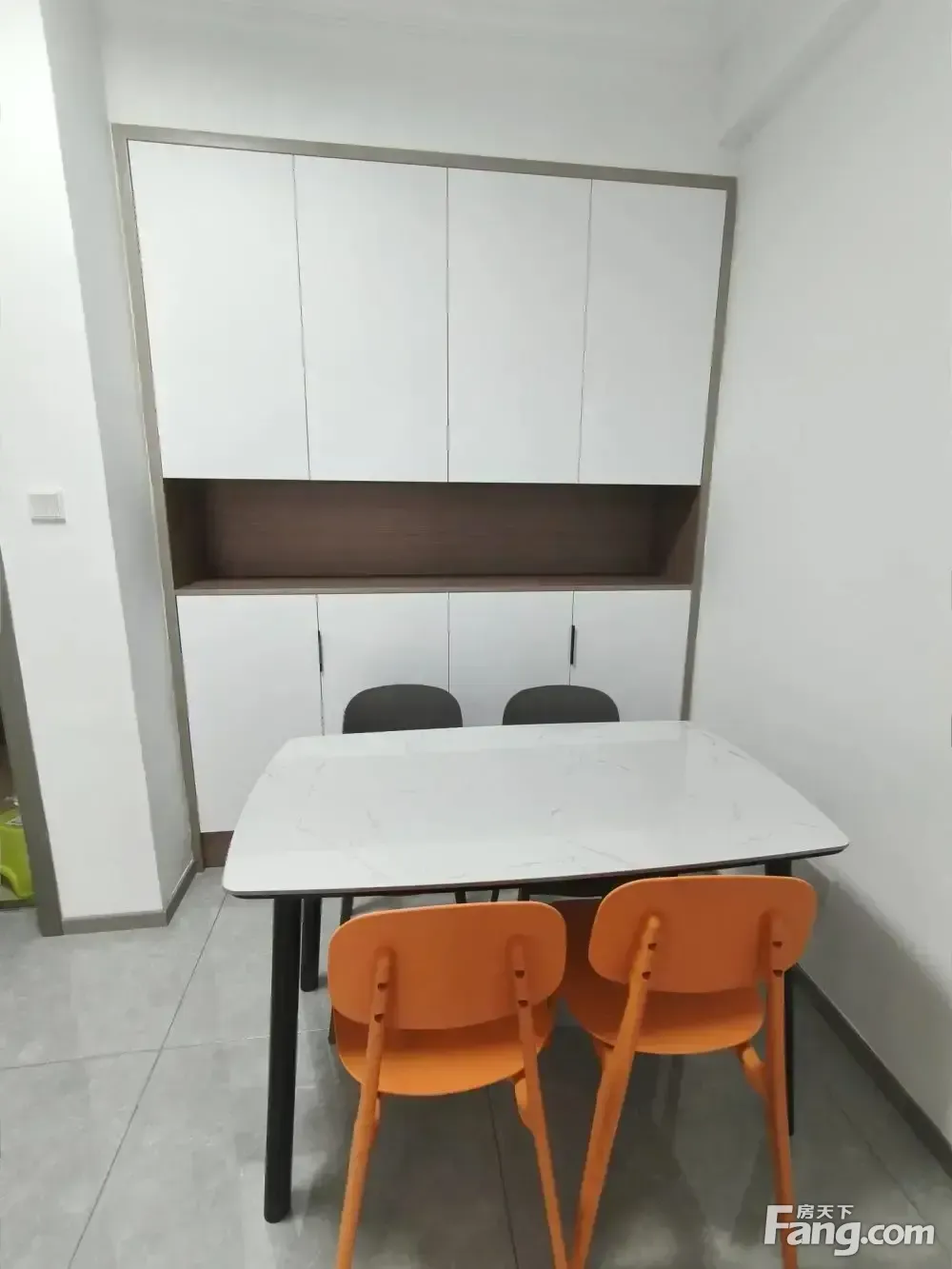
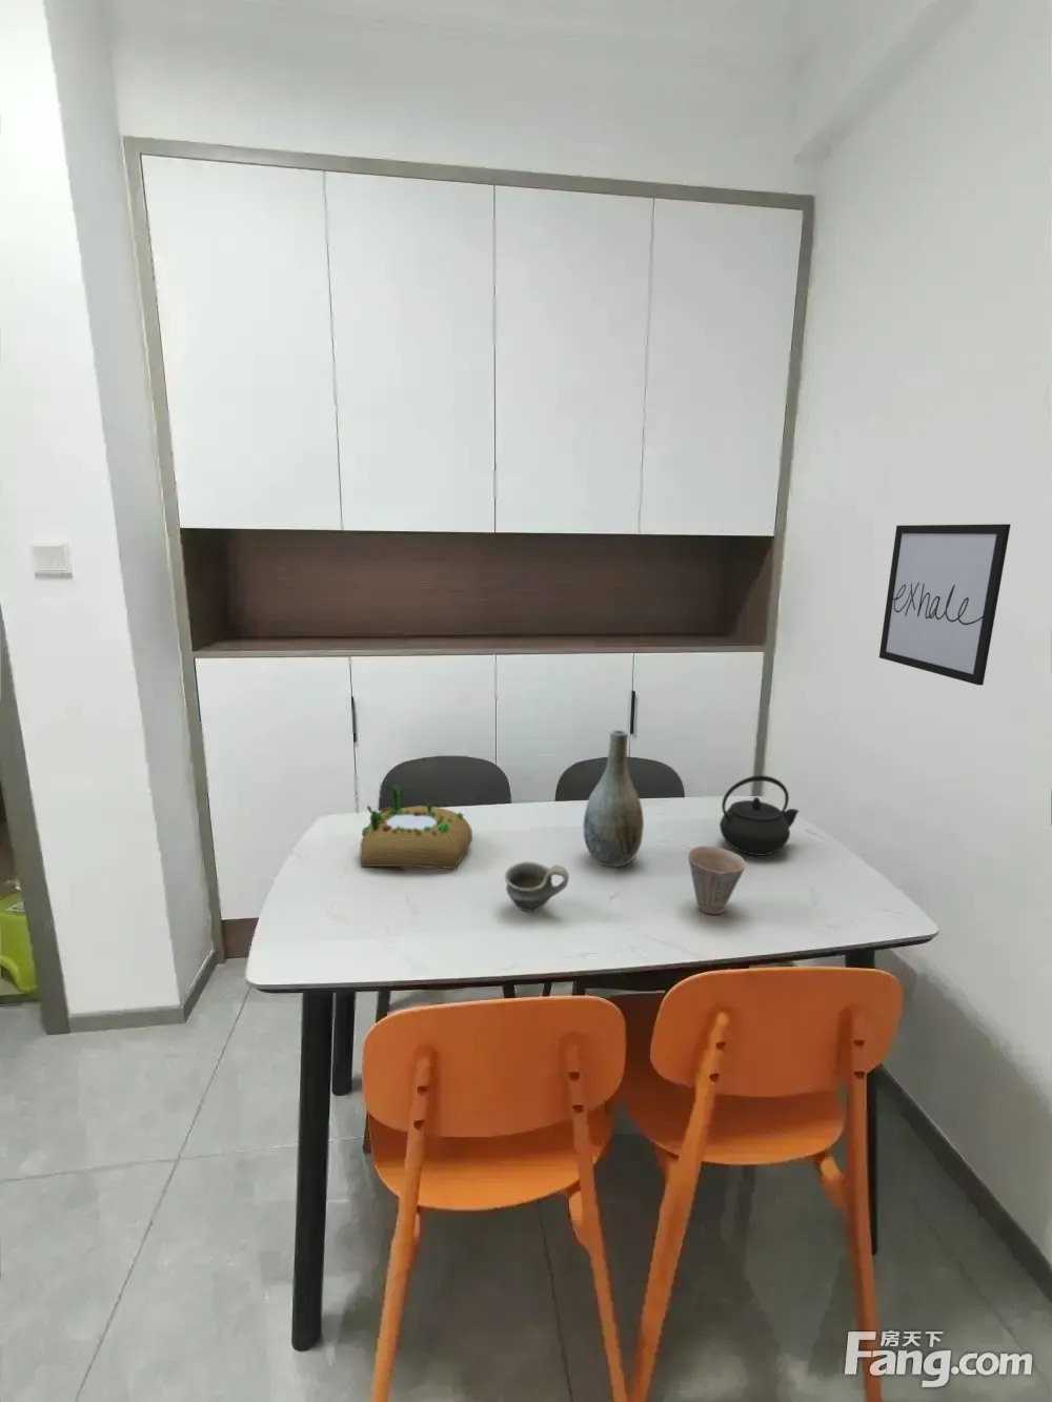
+ kettle [718,774,800,857]
+ vase [581,729,645,867]
+ succulent planter [359,782,473,869]
+ cup [504,861,570,913]
+ cup [687,844,747,915]
+ wall art [879,523,1011,686]
